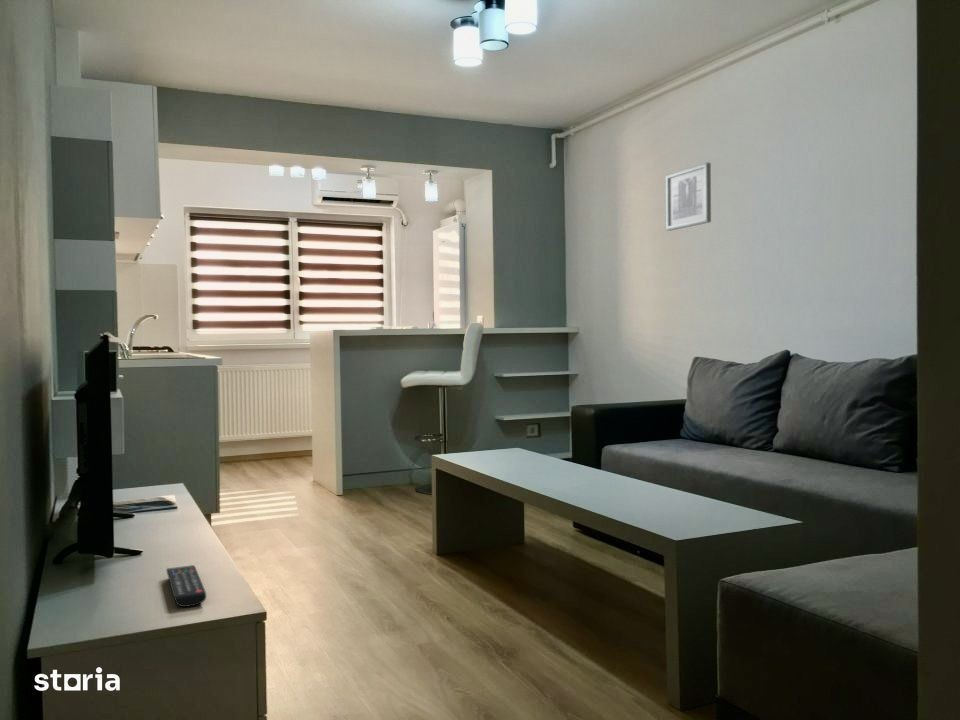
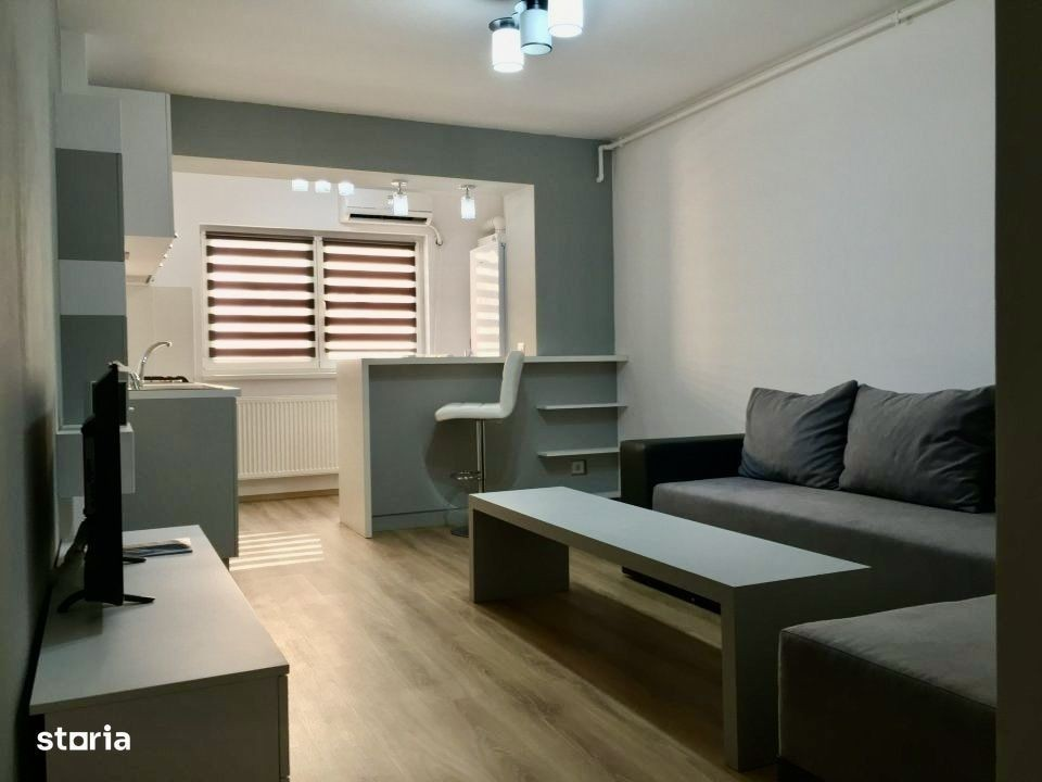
- wall art [665,162,712,232]
- remote control [165,564,207,608]
